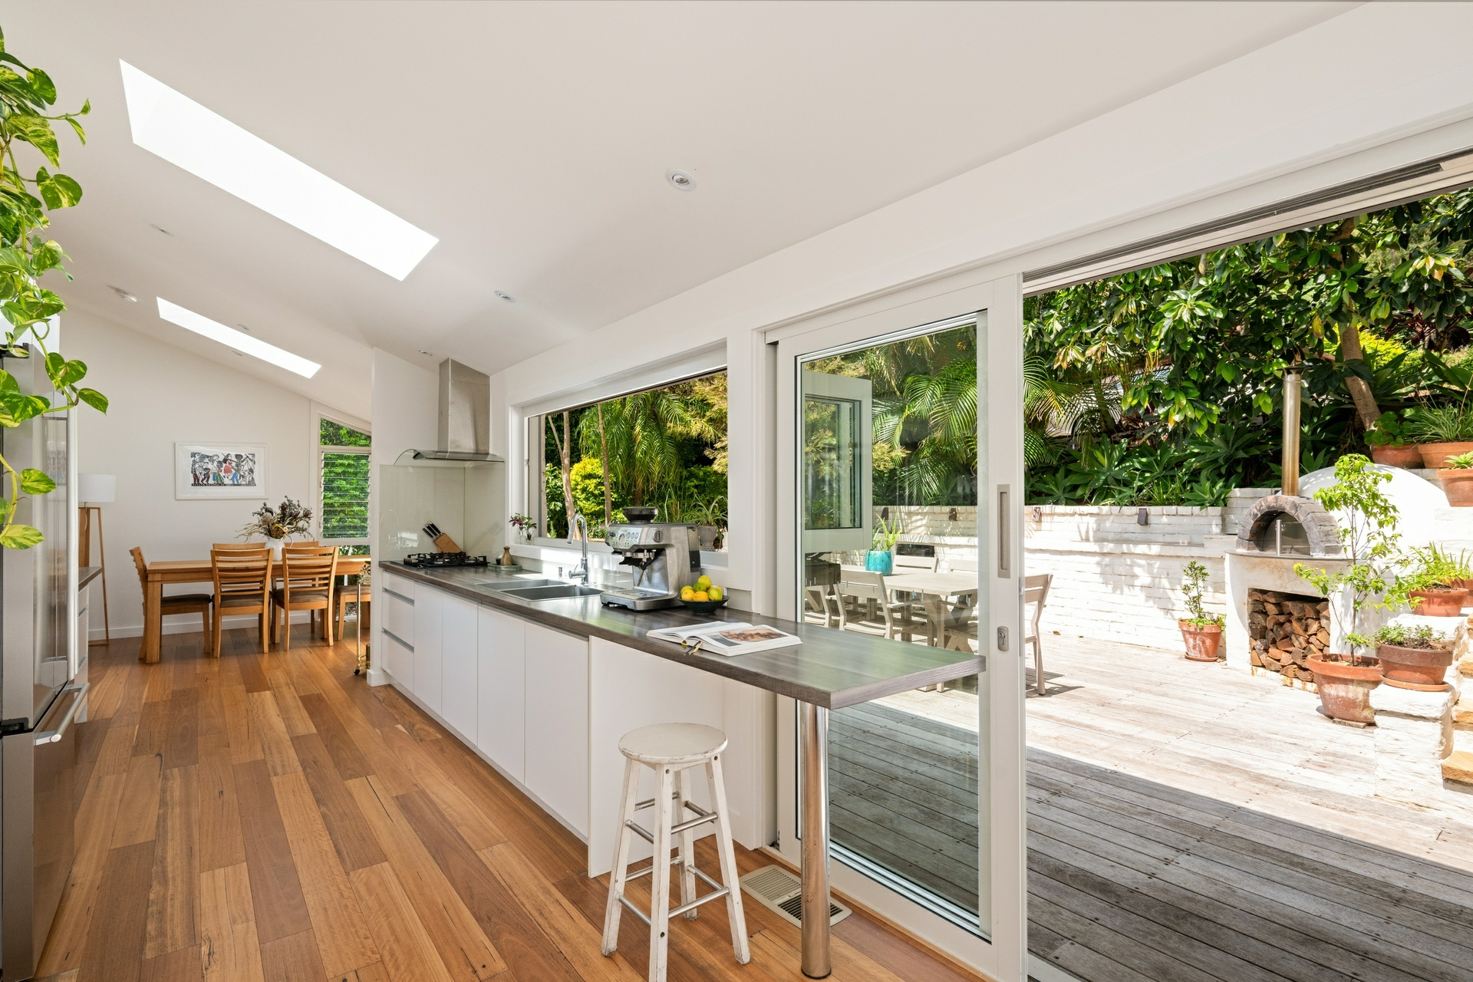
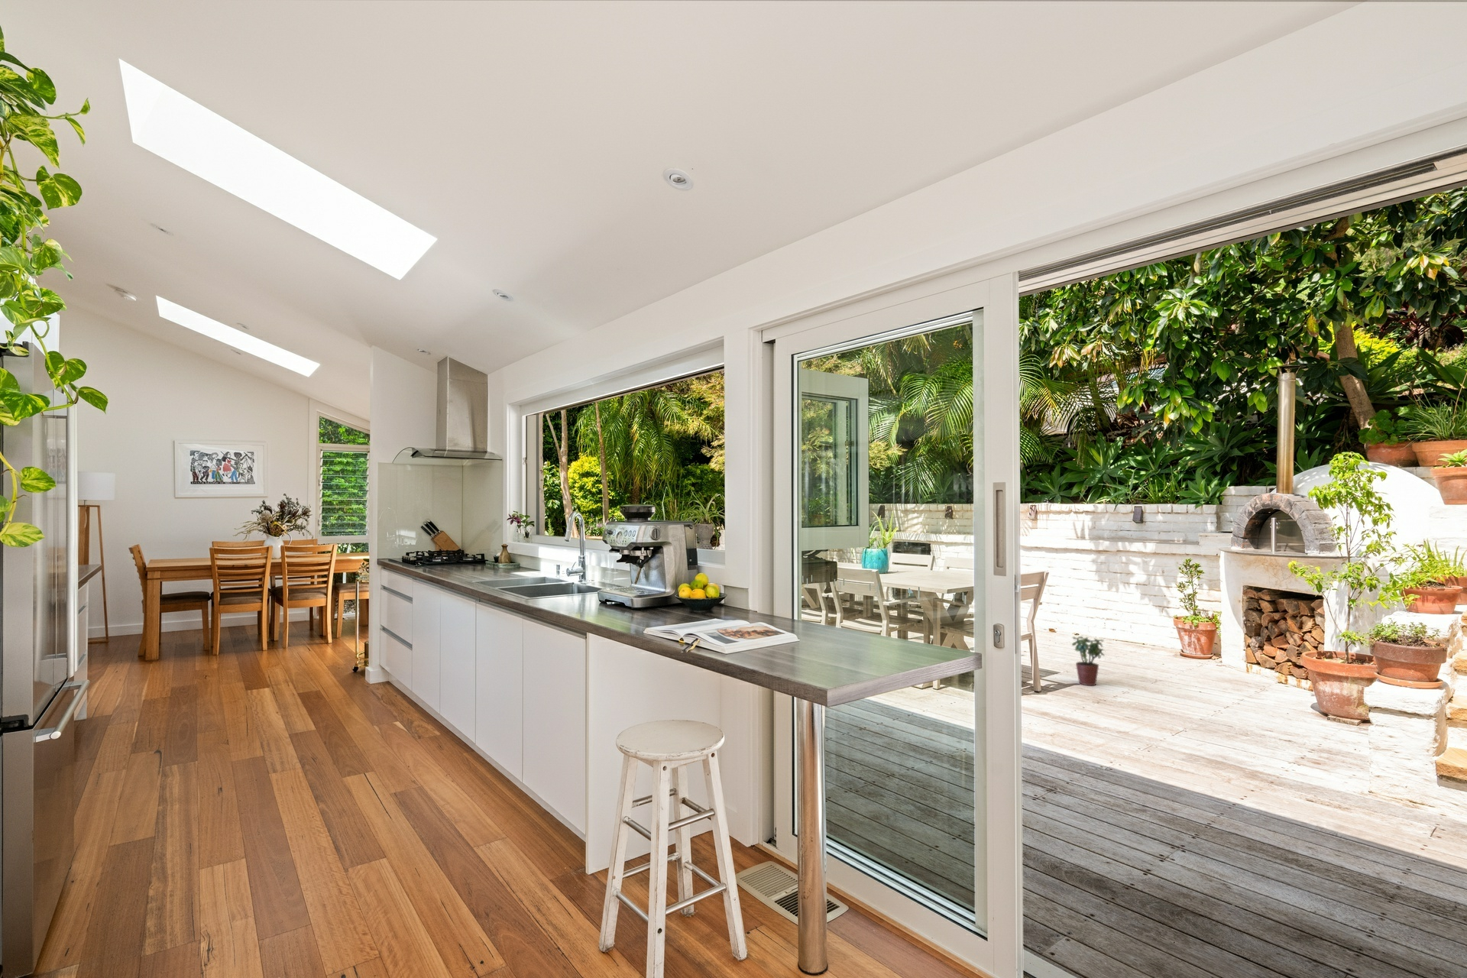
+ potted plant [1071,635,1107,687]
